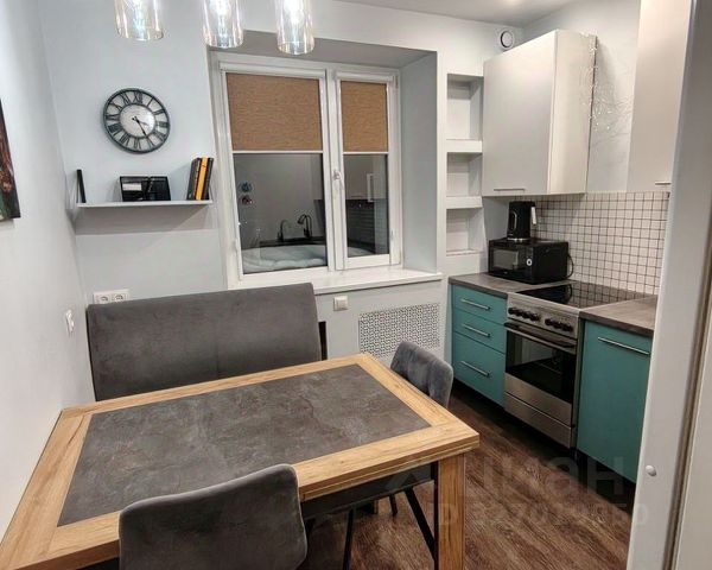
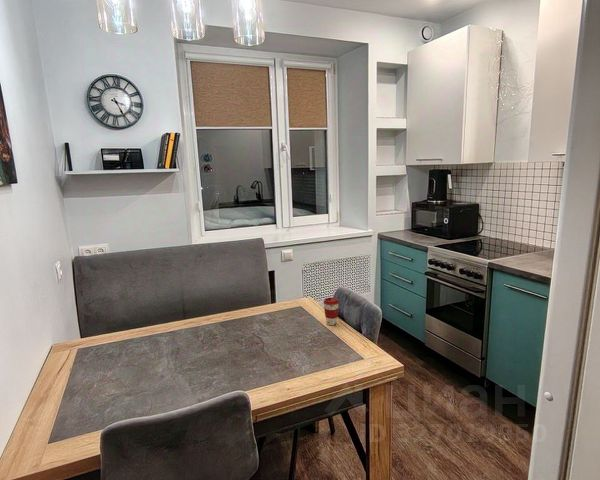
+ coffee cup [322,297,340,326]
